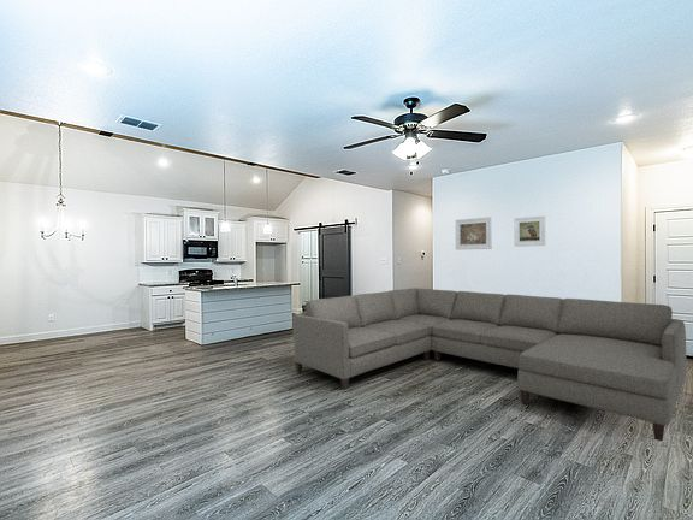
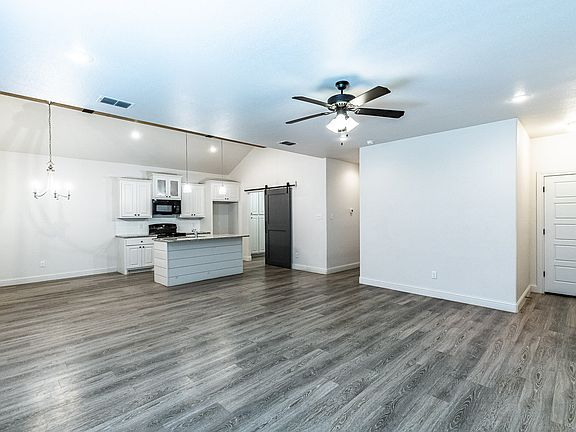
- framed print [455,215,493,250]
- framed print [513,214,546,248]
- sofa [292,286,687,442]
